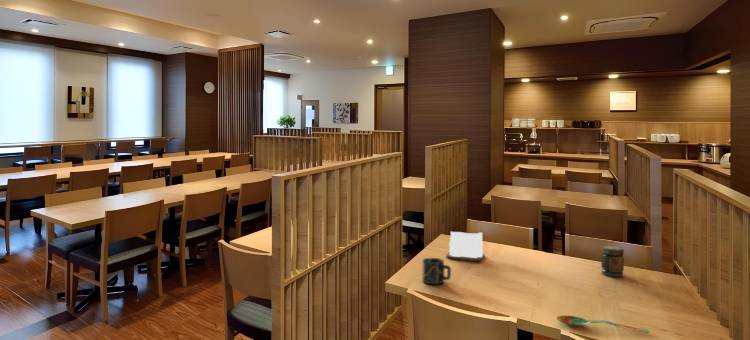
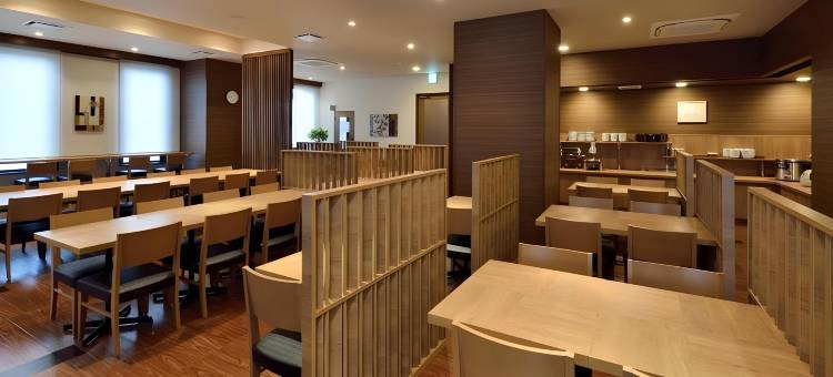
- spoon [556,315,650,334]
- cup [422,257,452,285]
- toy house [445,231,486,262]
- jar [600,245,625,278]
